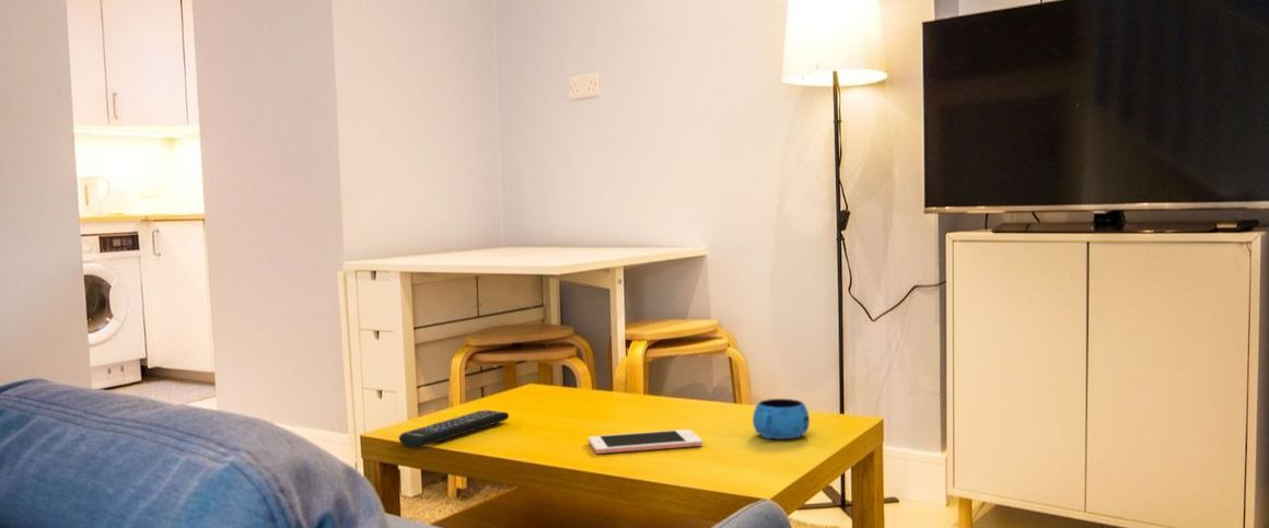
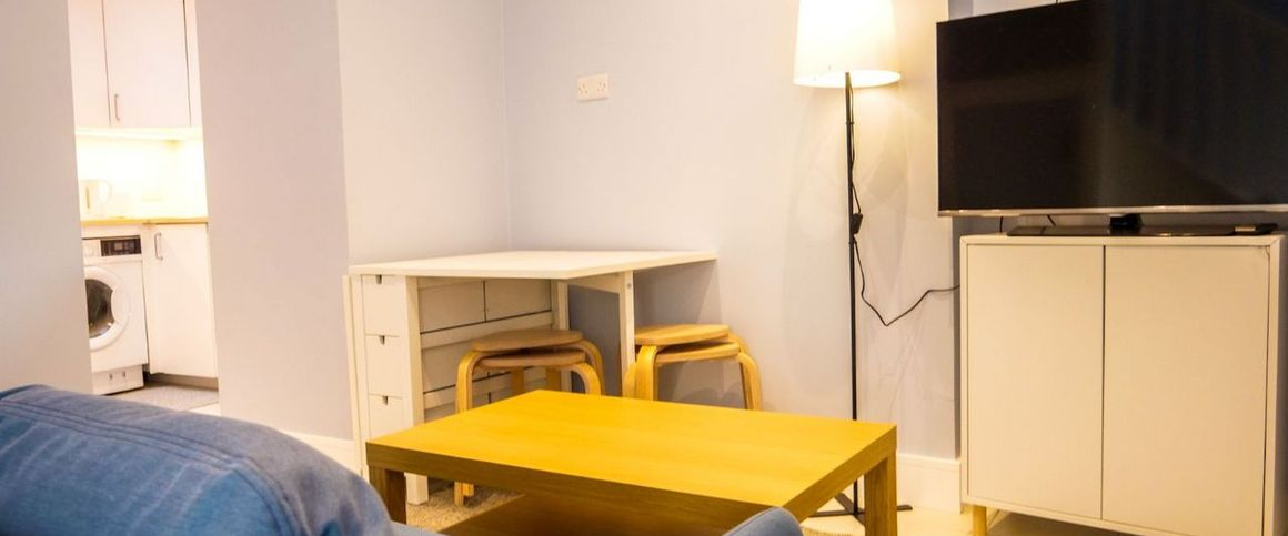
- mug [752,398,811,441]
- cell phone [587,429,703,455]
- remote control [398,409,510,449]
